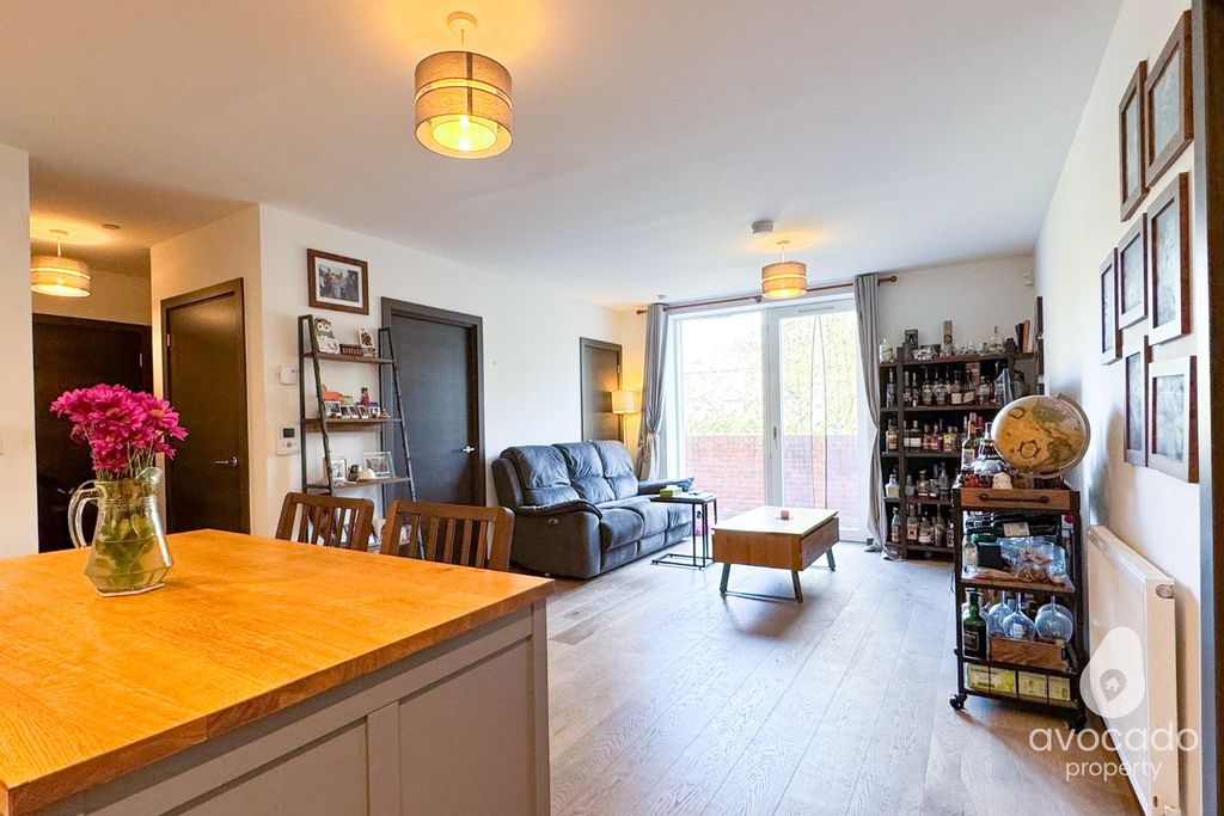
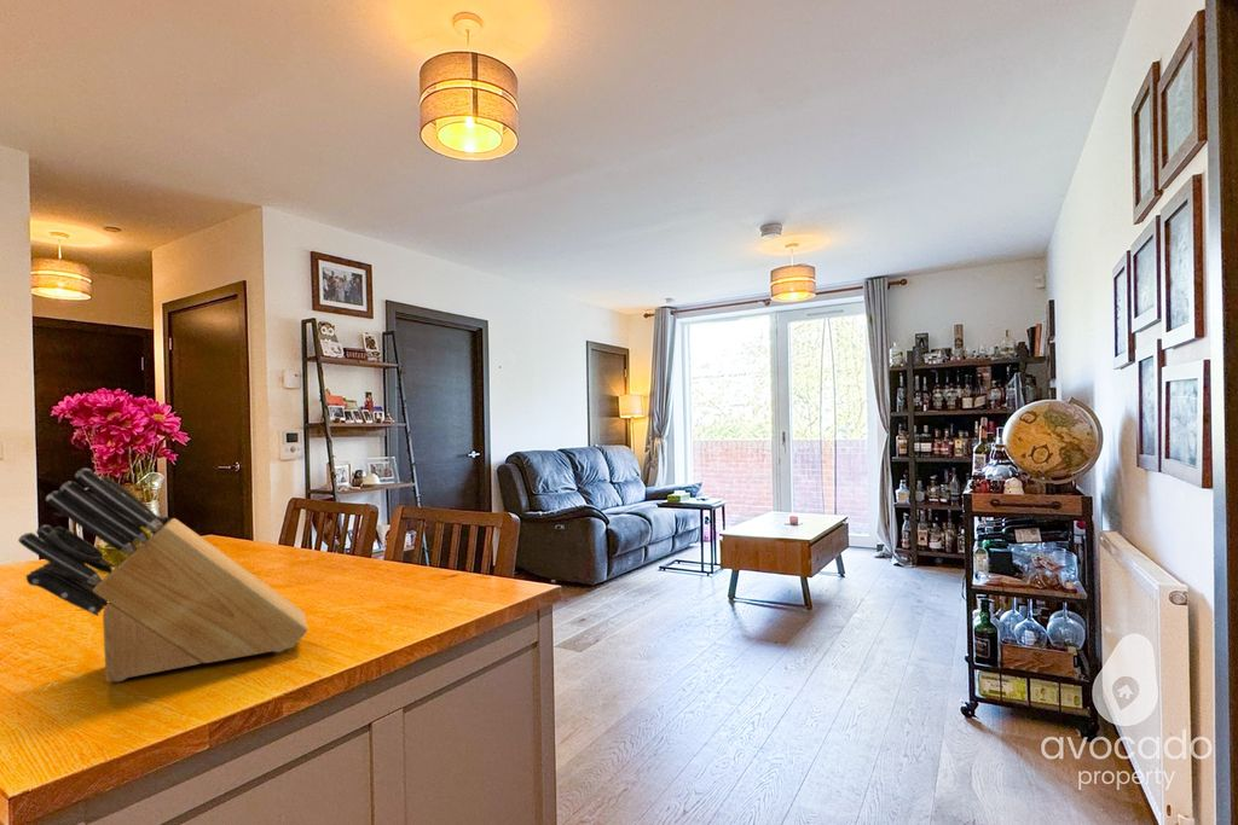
+ knife block [17,467,310,682]
